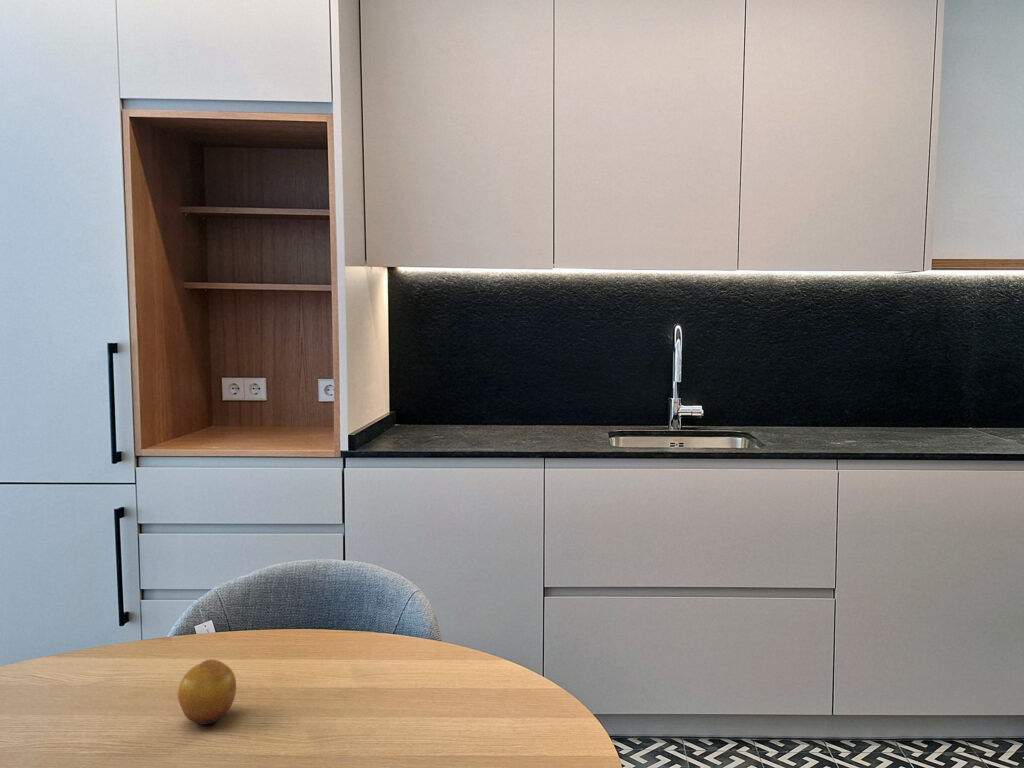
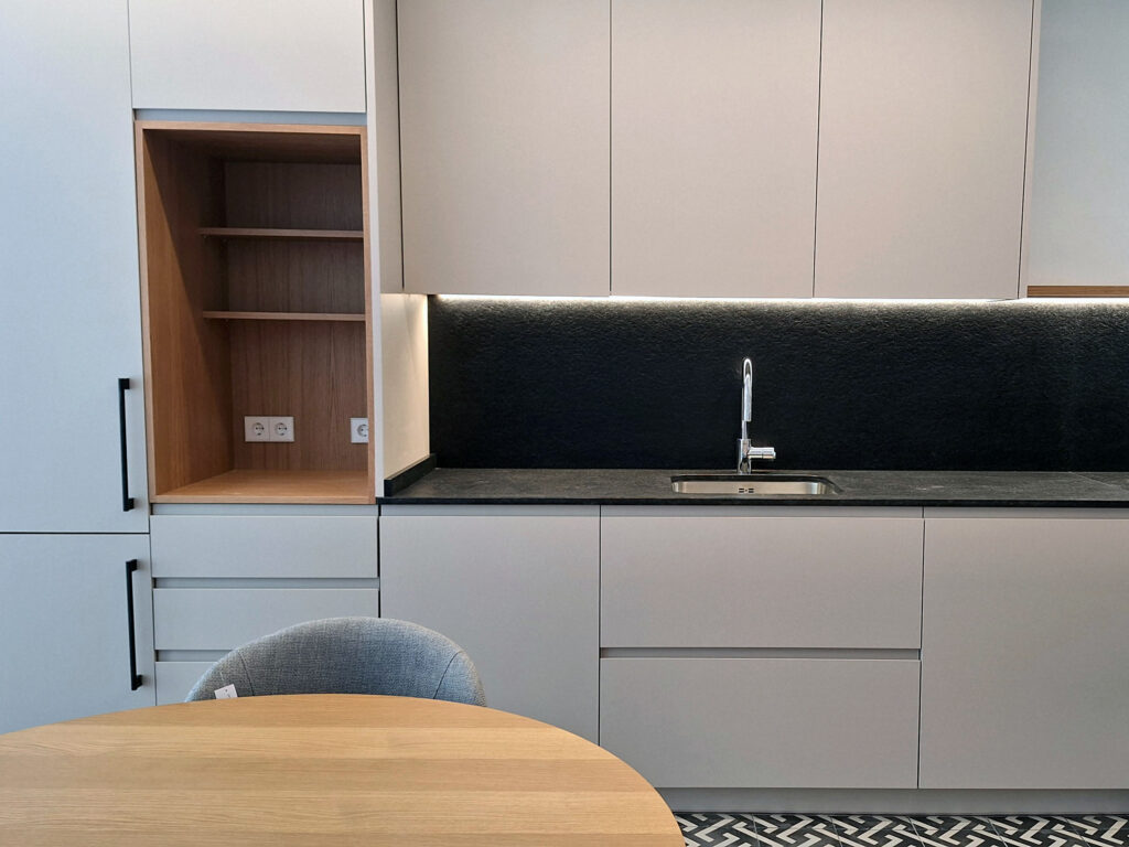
- fruit [177,658,237,726]
